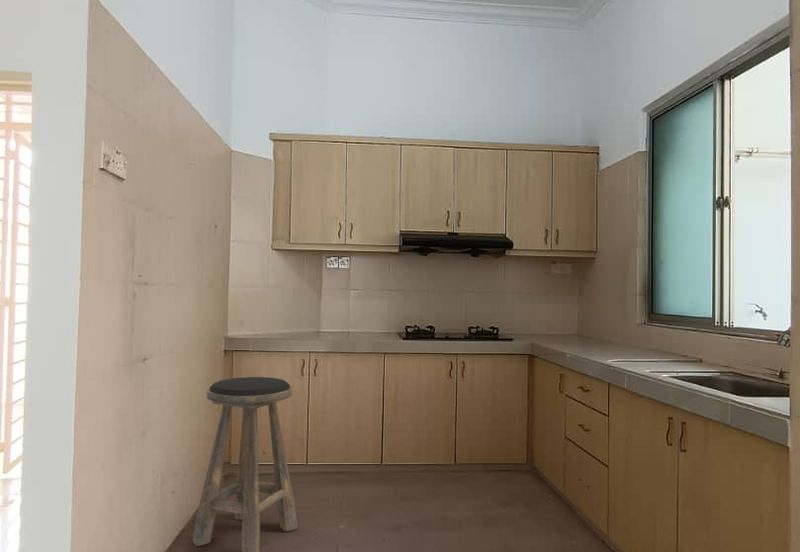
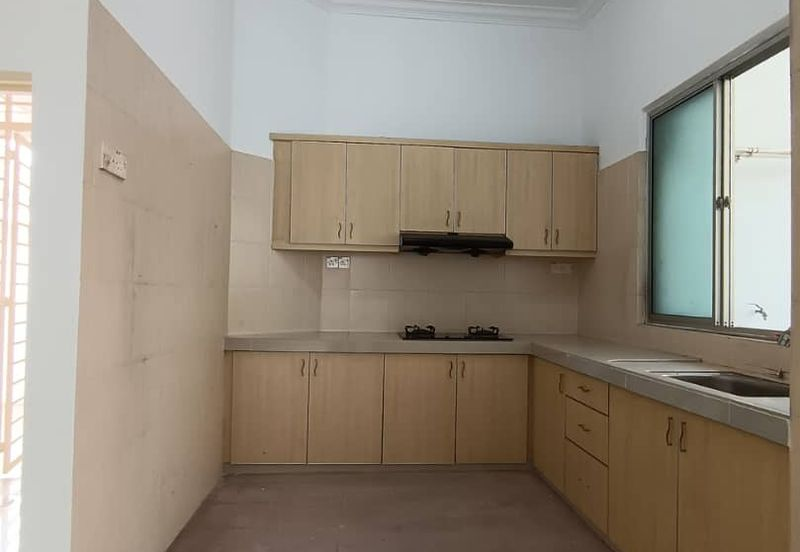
- stool [192,376,298,552]
